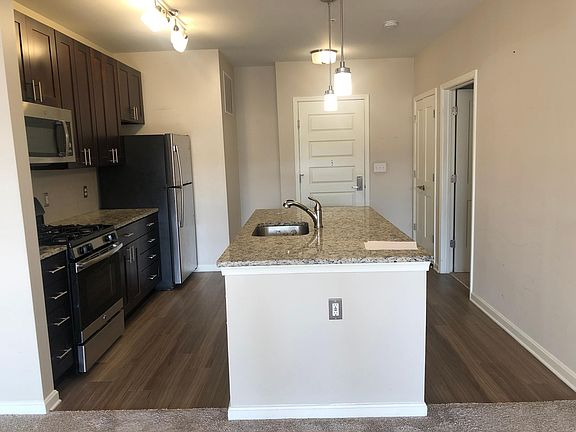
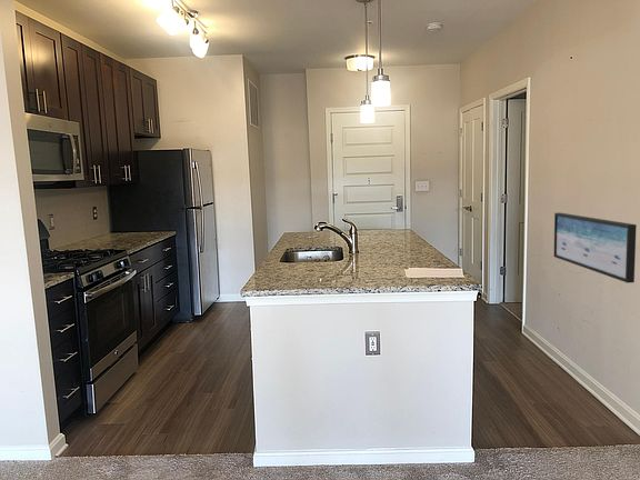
+ wall art [553,211,638,284]
